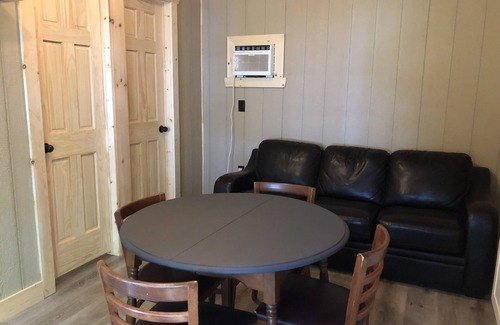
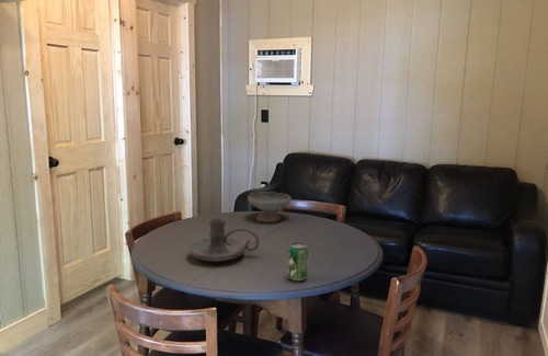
+ beverage can [287,242,309,282]
+ candle holder [187,217,260,263]
+ bowl [247,191,292,223]
